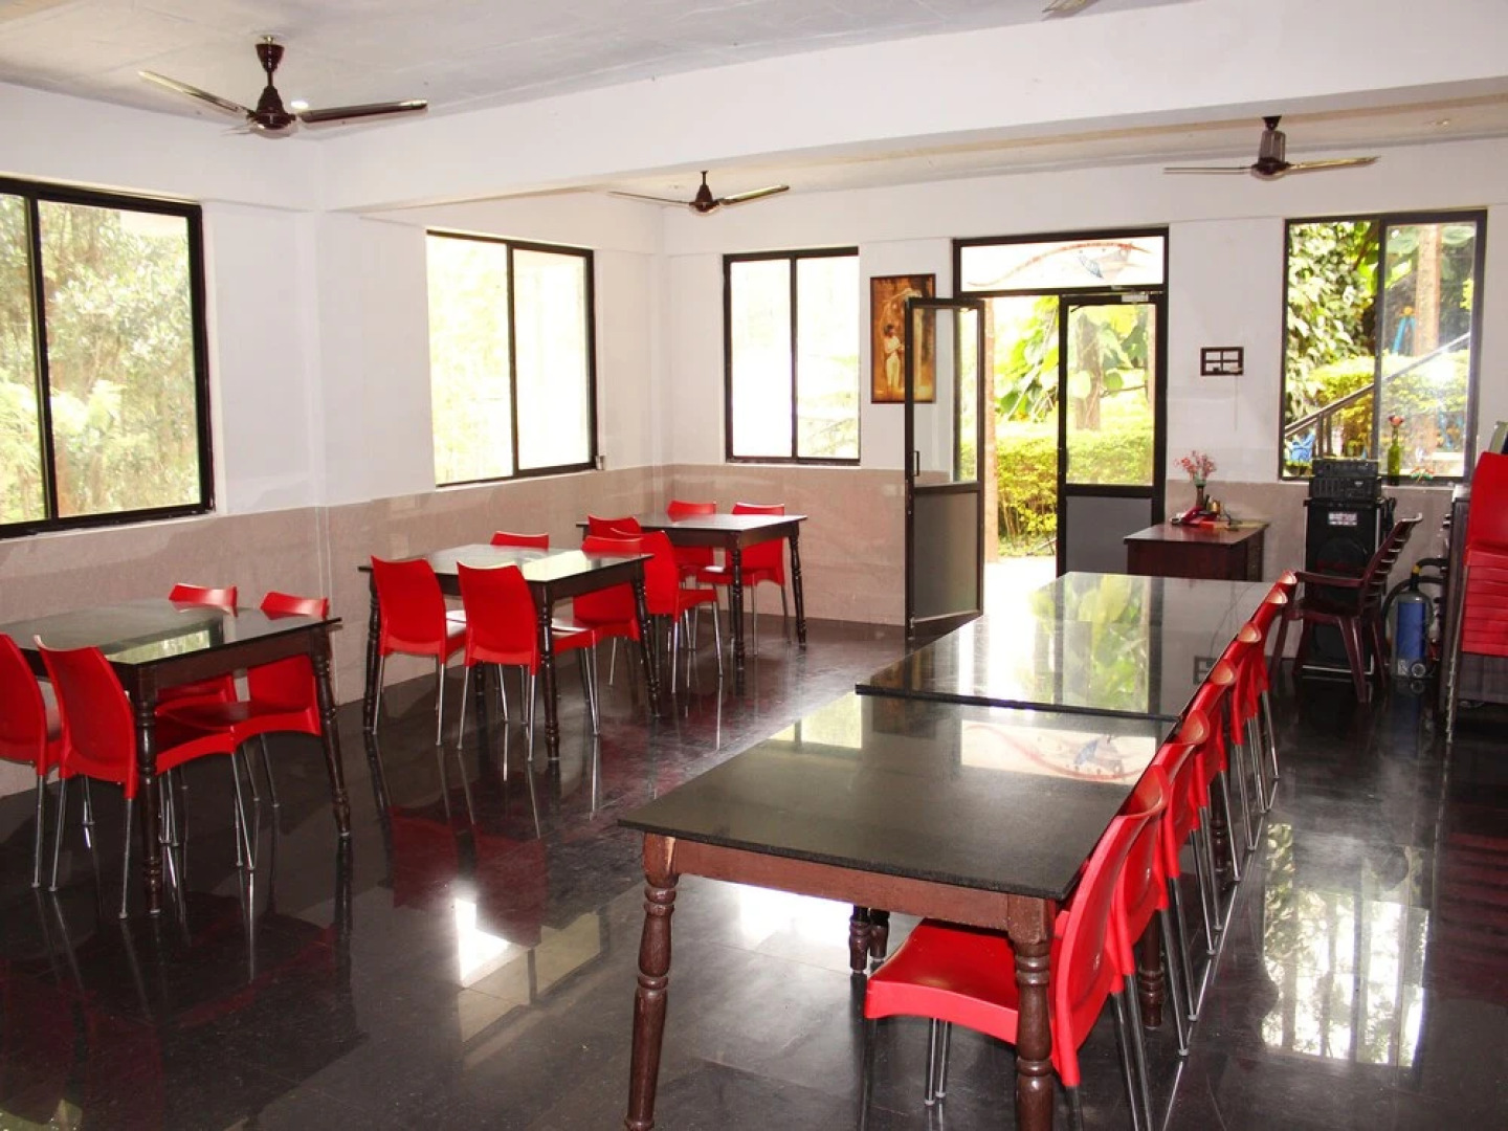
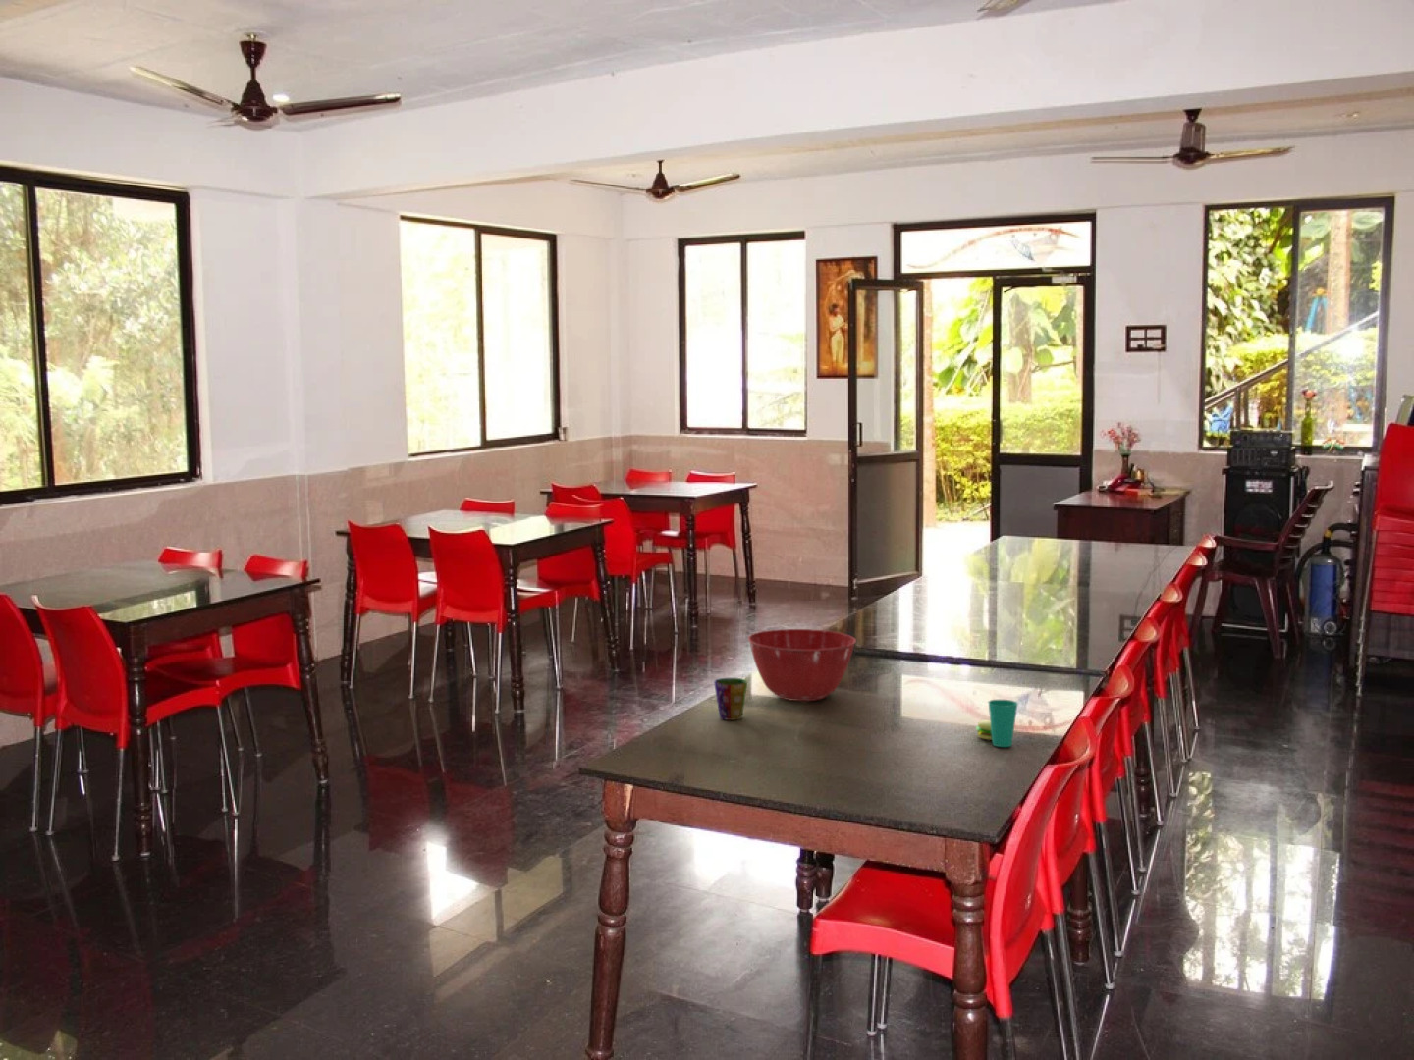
+ cup [975,699,1019,748]
+ mixing bowl [747,628,857,701]
+ cup [713,677,748,722]
